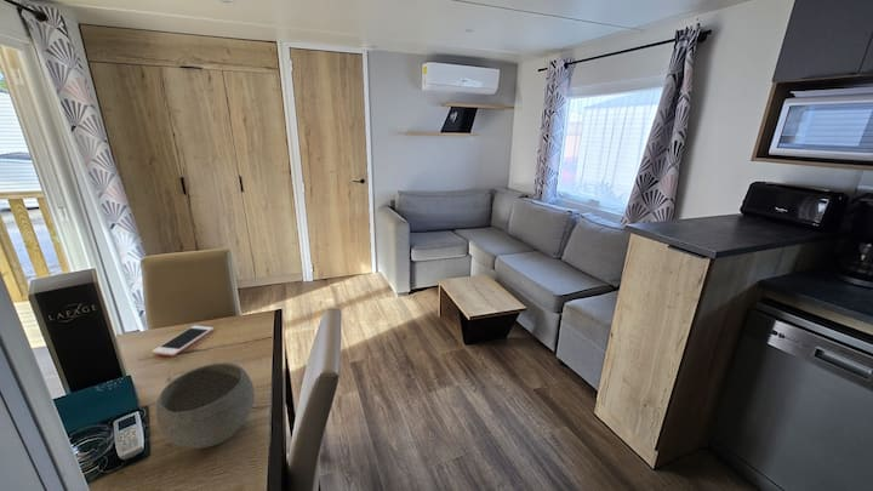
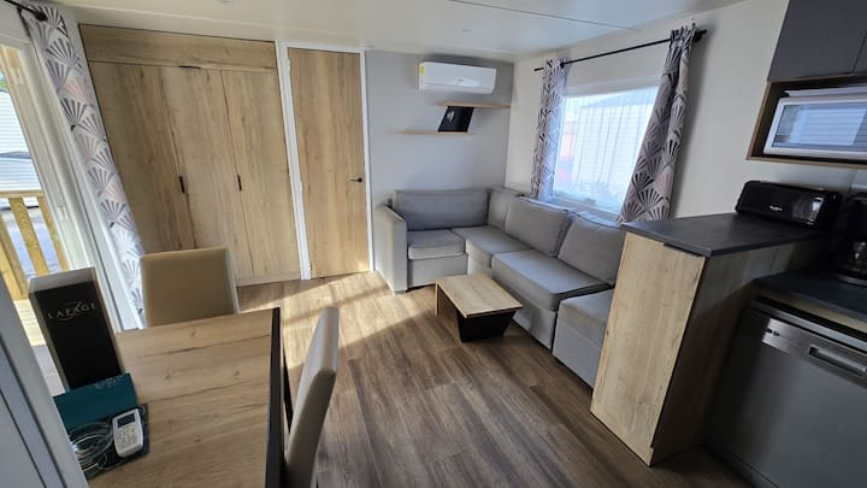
- bowl [155,361,256,450]
- cell phone [150,325,215,356]
